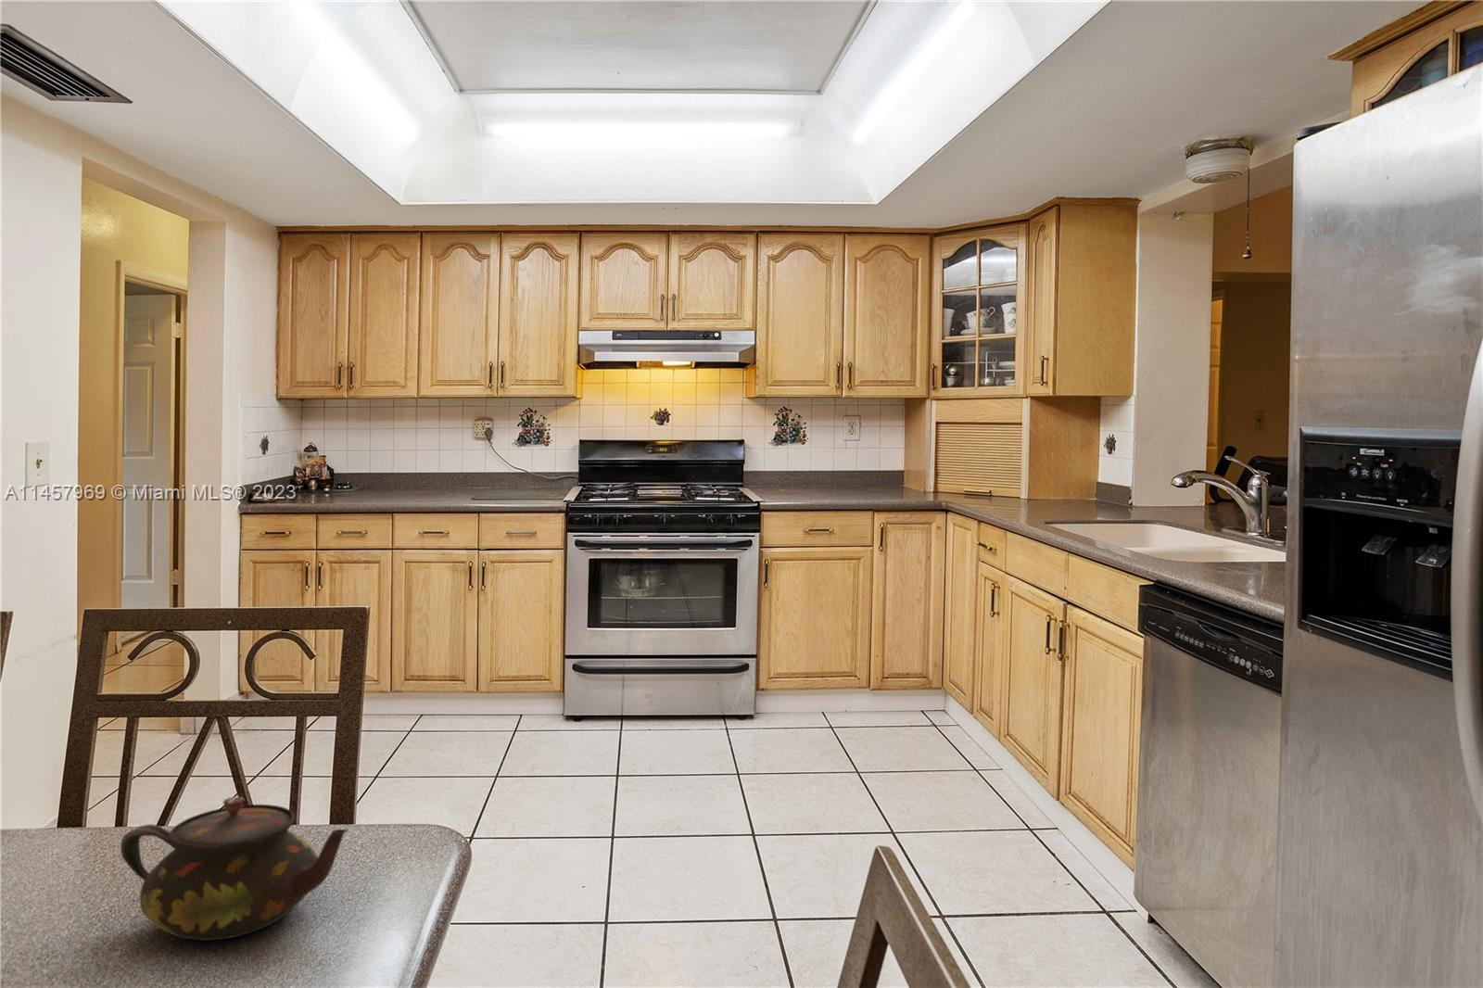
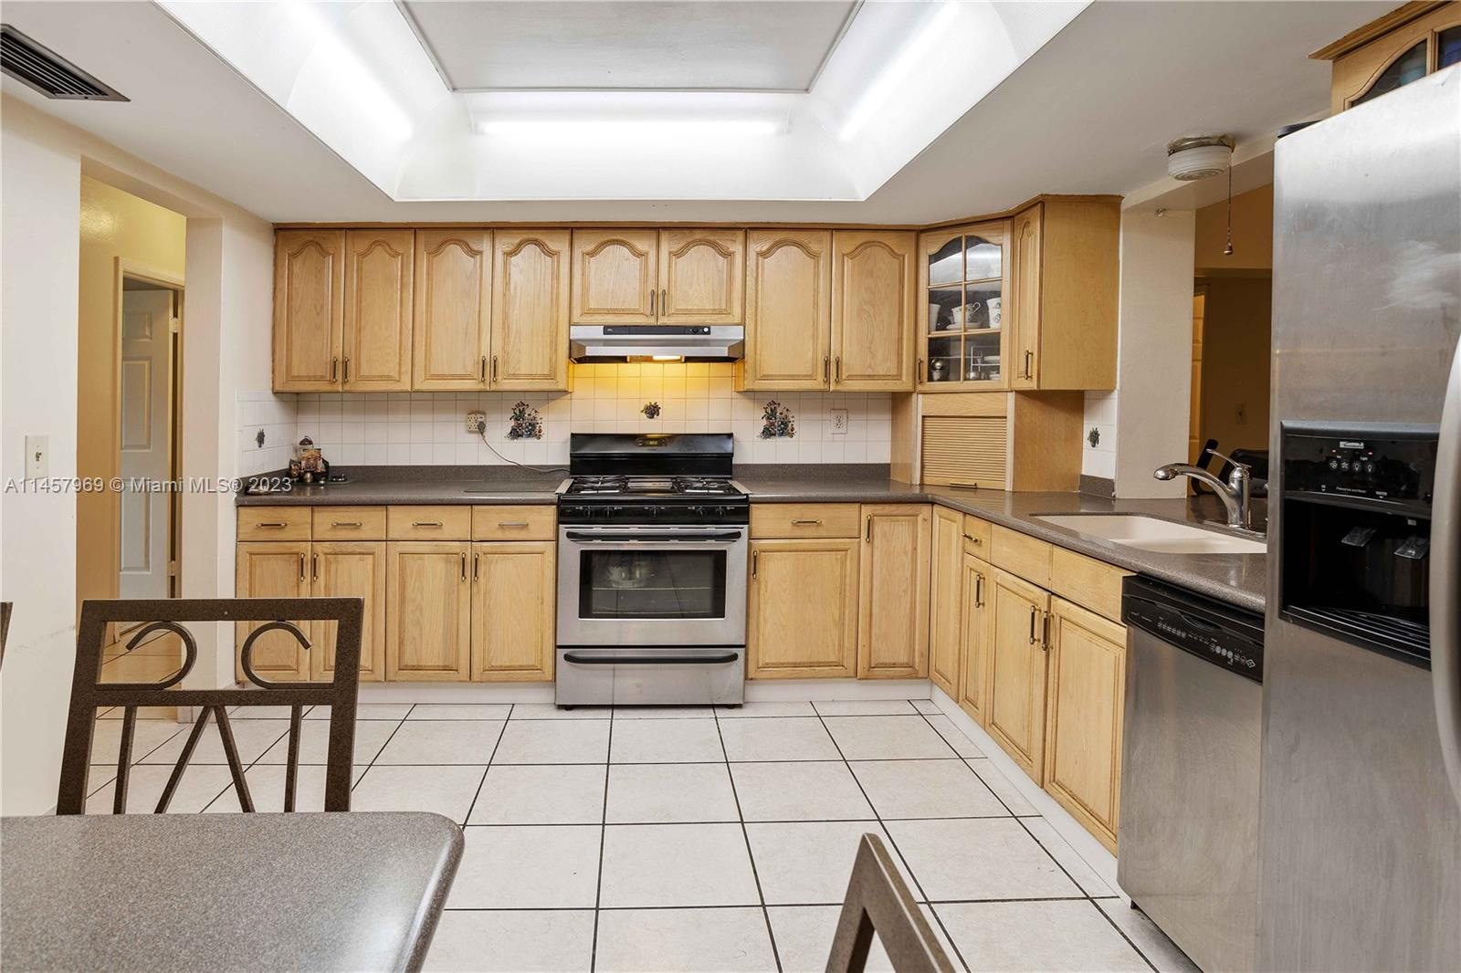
- teapot [119,795,350,942]
